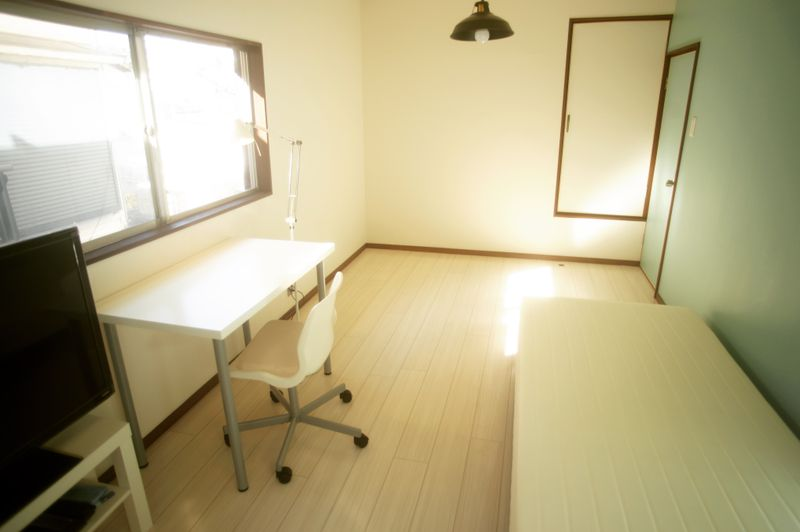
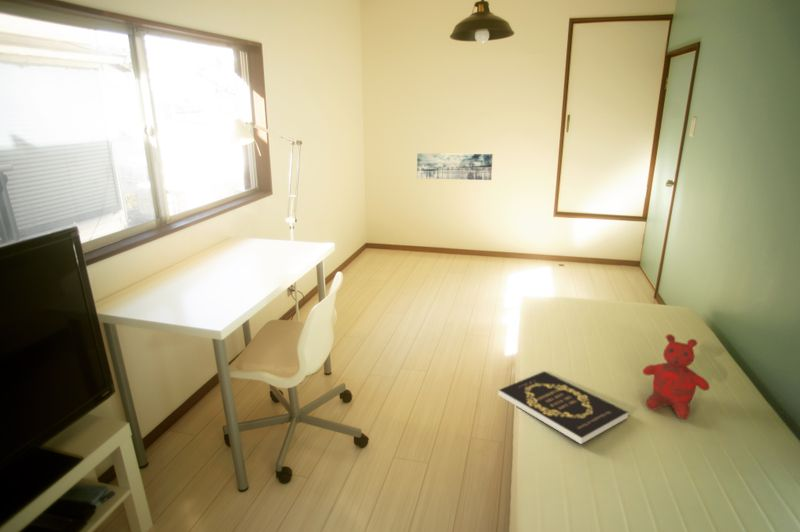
+ wall art [416,152,494,181]
+ book [497,370,630,445]
+ teddy bear [642,333,711,420]
